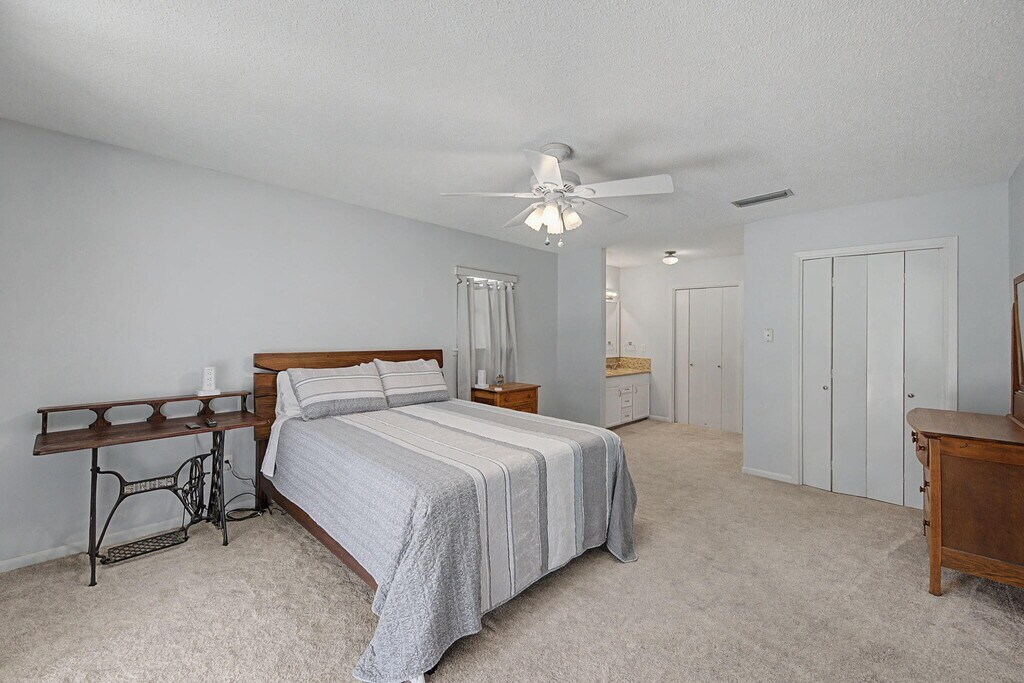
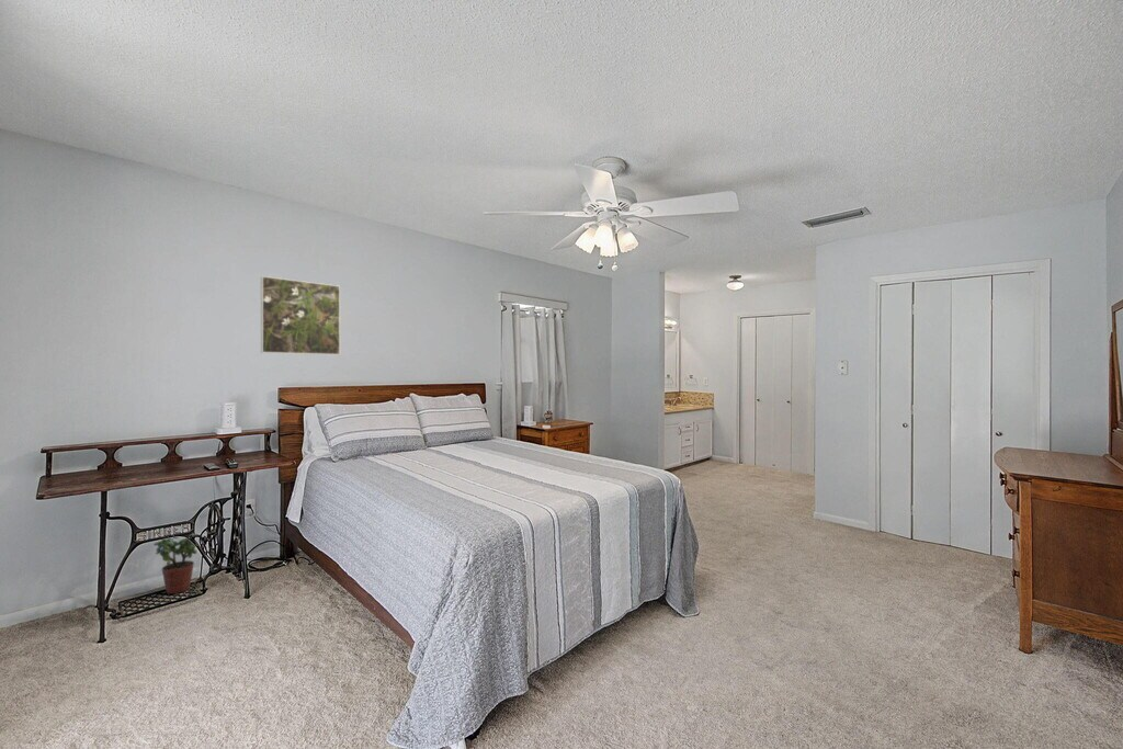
+ potted plant [152,533,198,594]
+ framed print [260,275,341,356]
